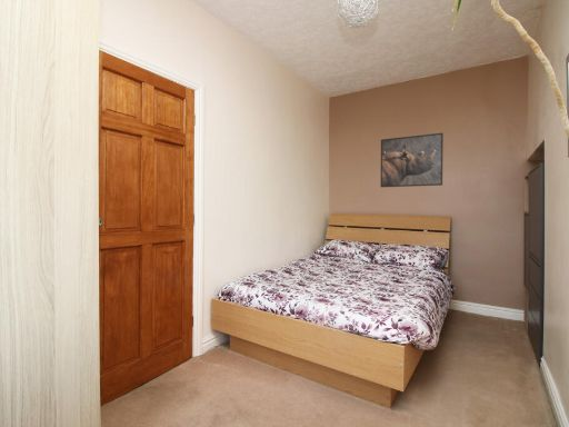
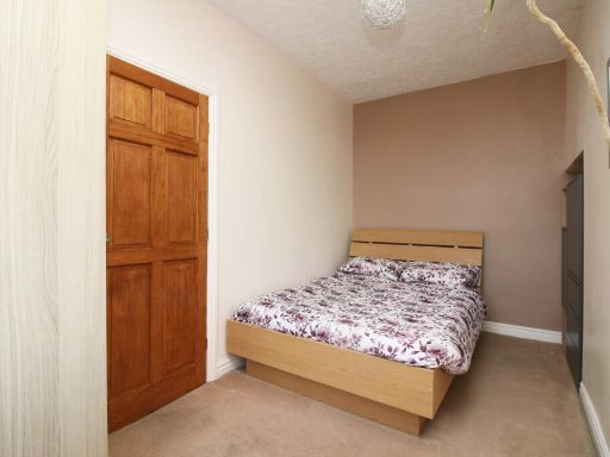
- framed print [379,132,445,188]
